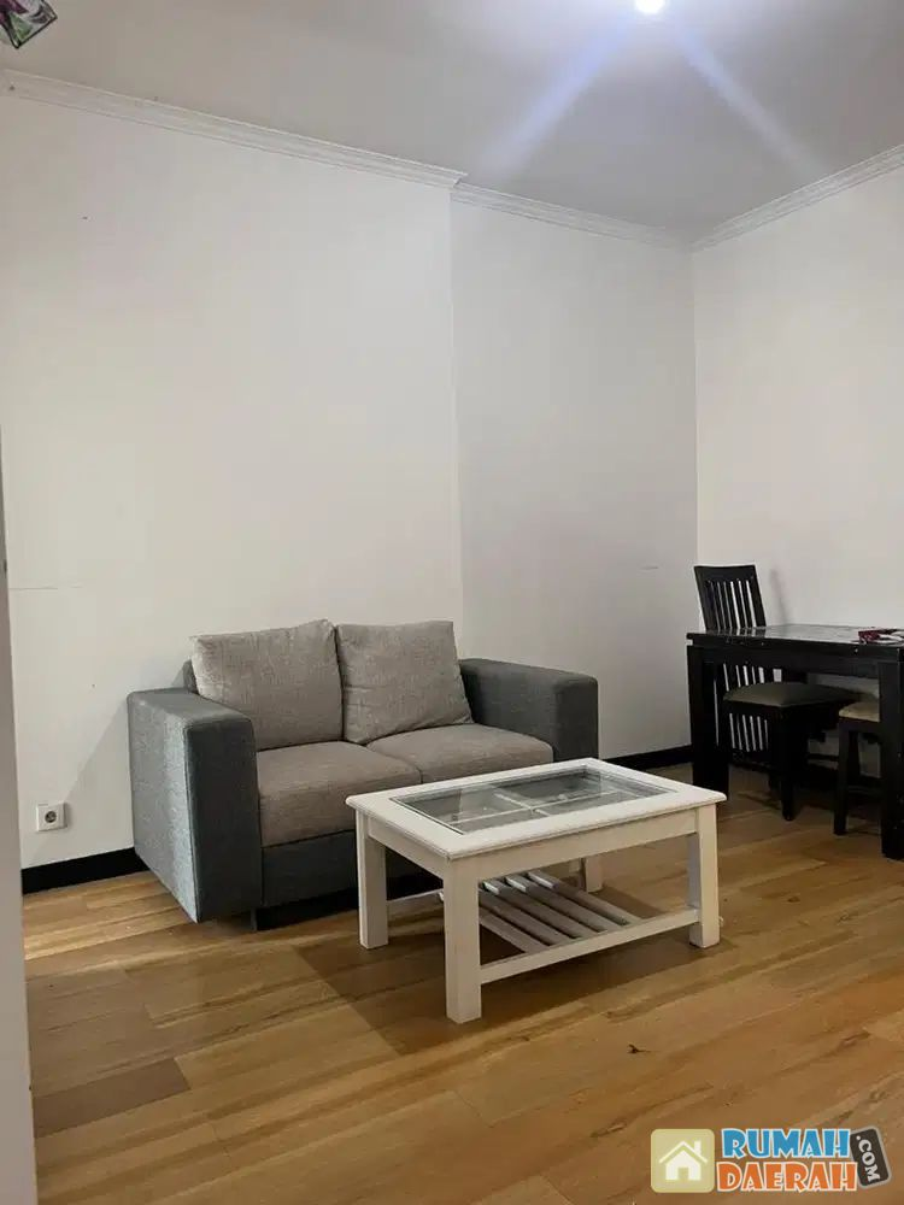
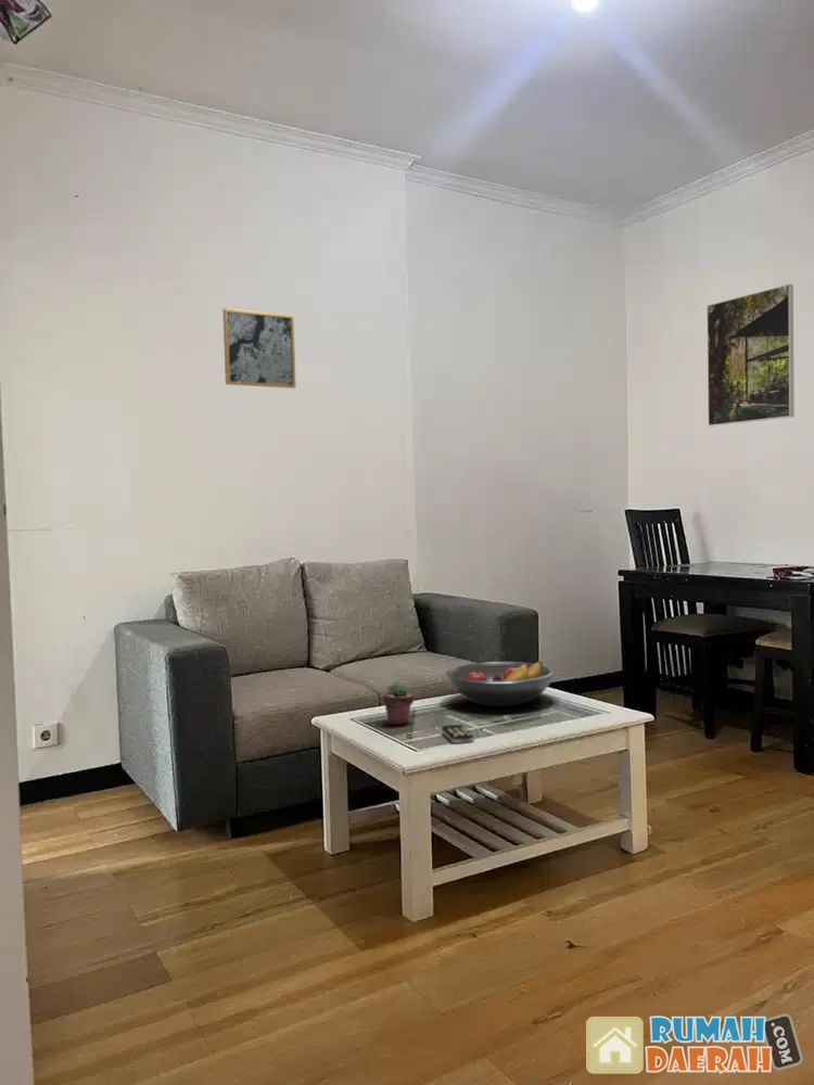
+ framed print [705,283,796,427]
+ remote control [441,724,474,744]
+ potted succulent [382,680,415,726]
+ fruit bowl [445,660,556,707]
+ wall art [221,307,297,390]
